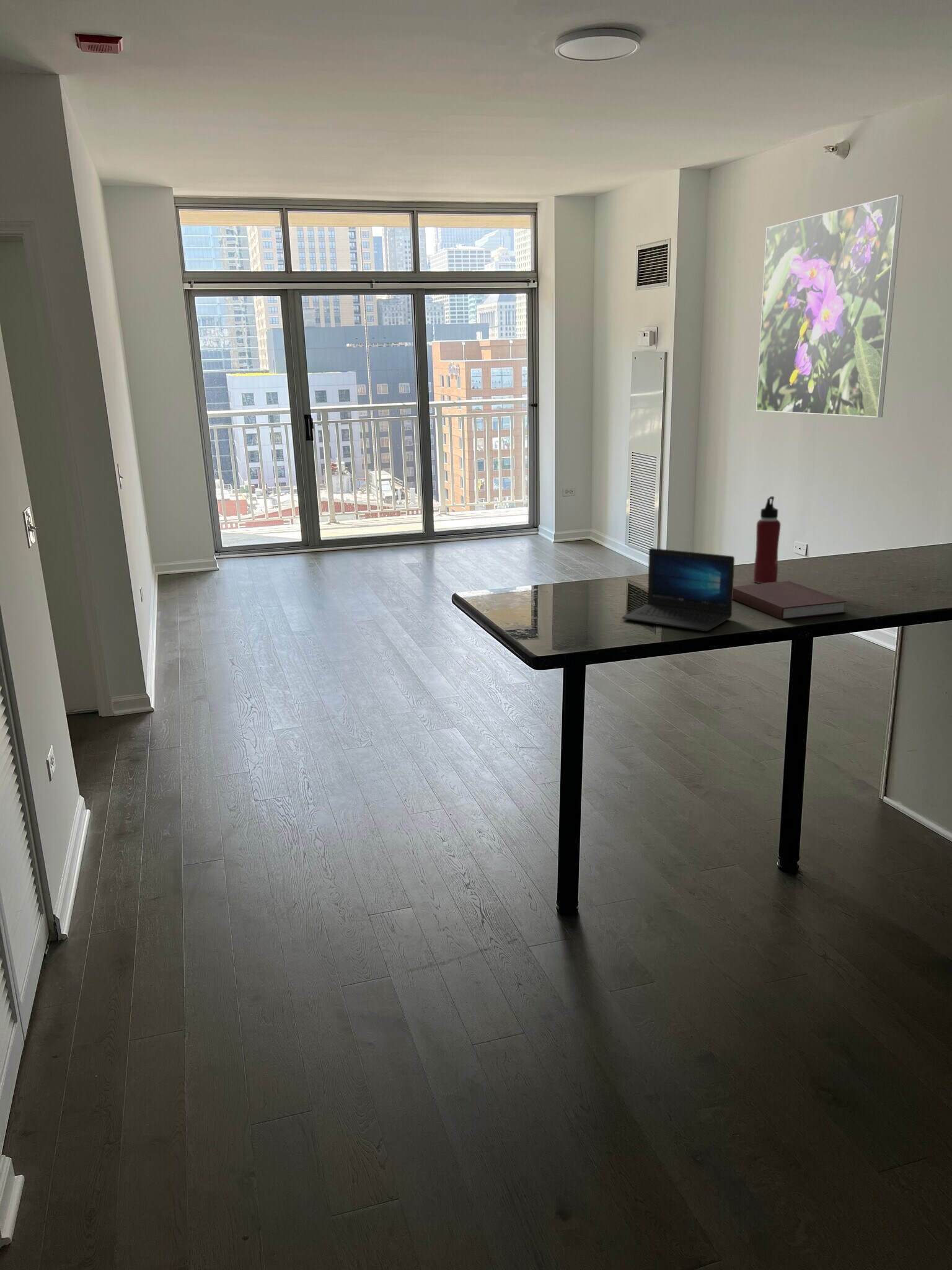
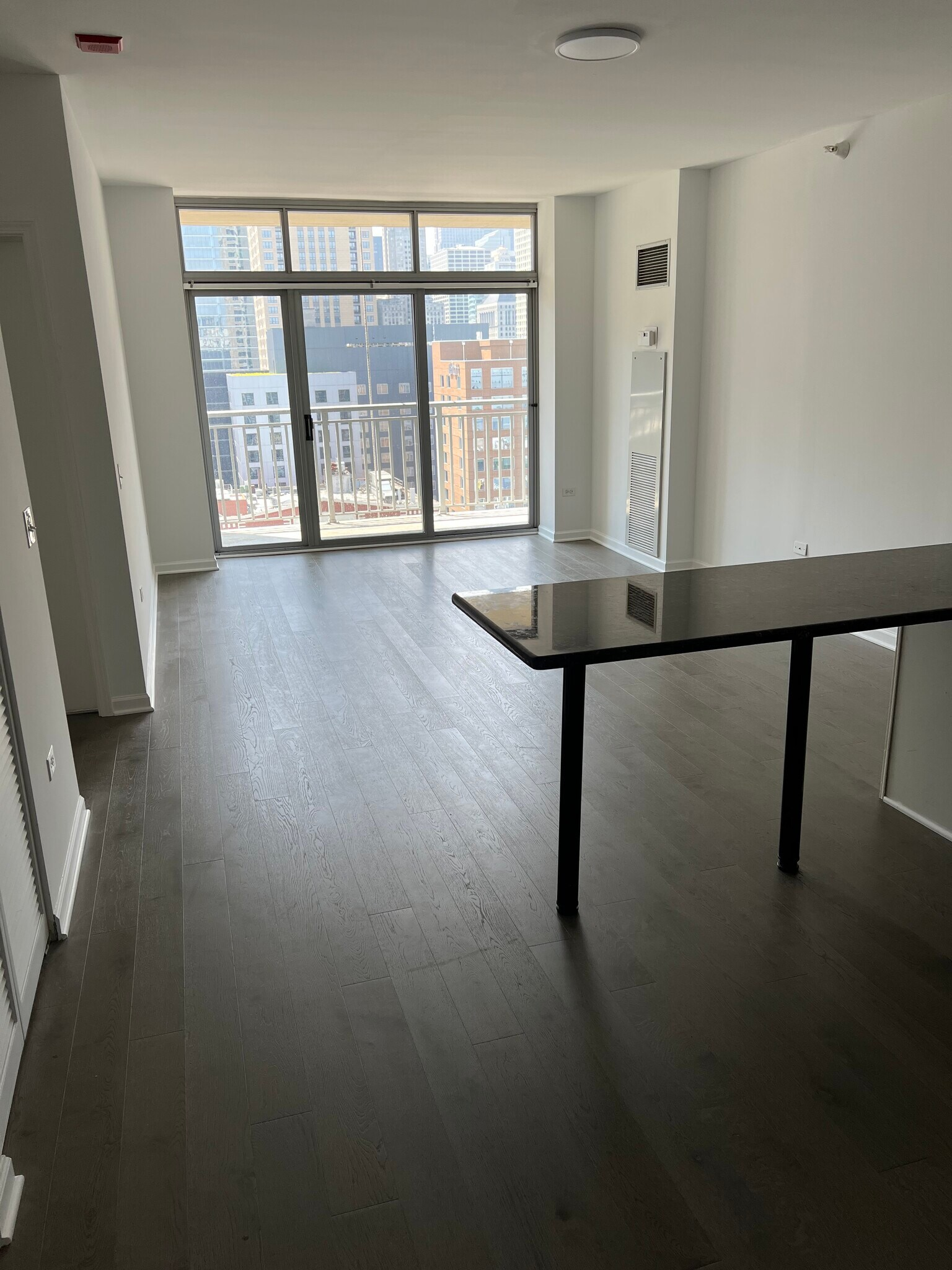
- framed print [756,194,904,418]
- notebook [733,580,847,620]
- laptop [621,548,735,632]
- water bottle [753,495,782,584]
